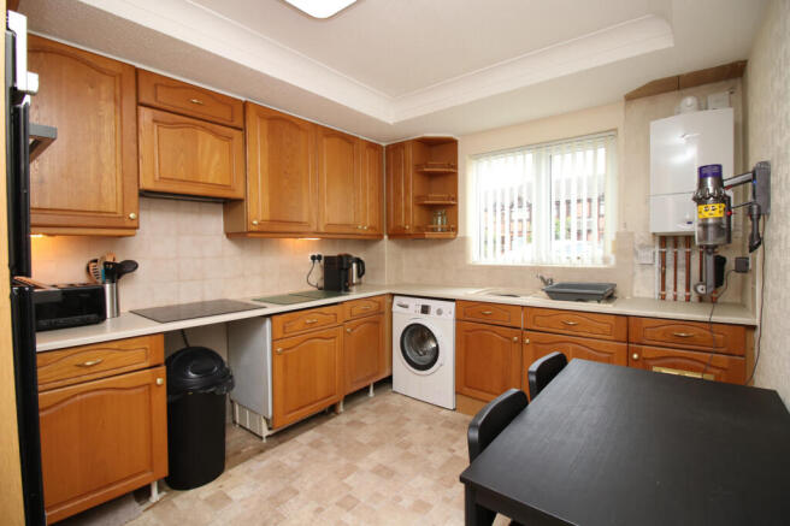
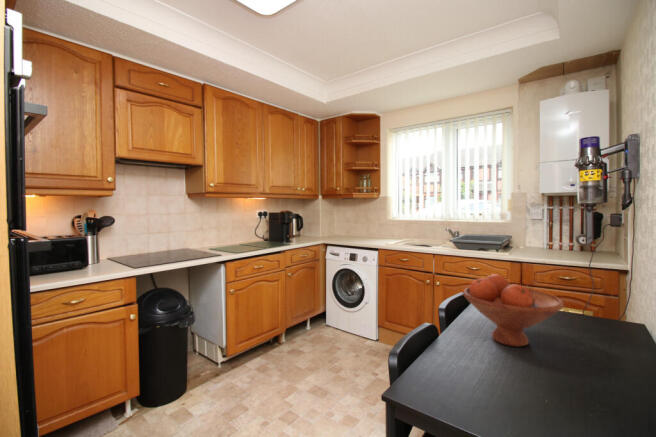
+ fruit bowl [462,273,565,348]
